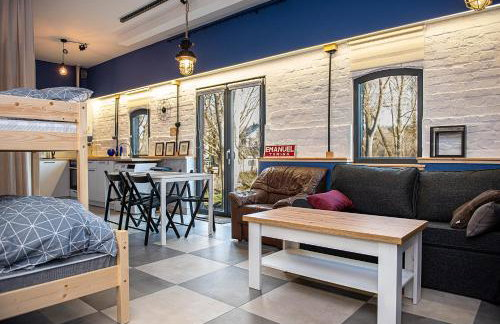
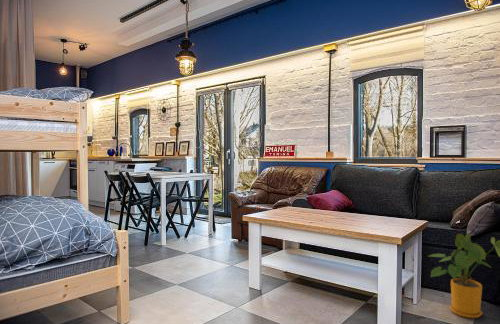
+ house plant [429,233,500,319]
